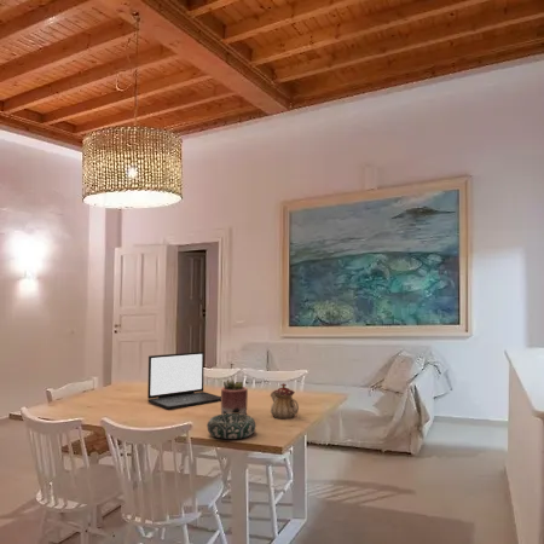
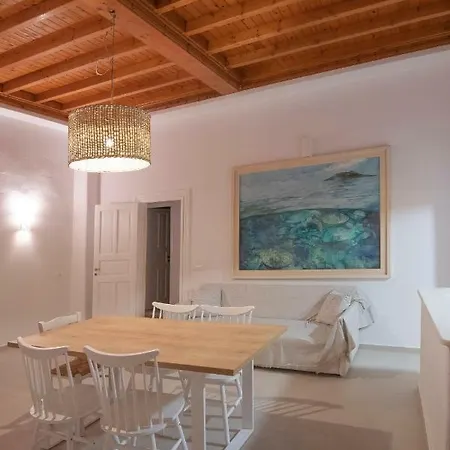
- decorative bowl [206,413,257,440]
- teapot [270,382,300,419]
- succulent planter [220,378,249,416]
- laptop [146,351,221,411]
